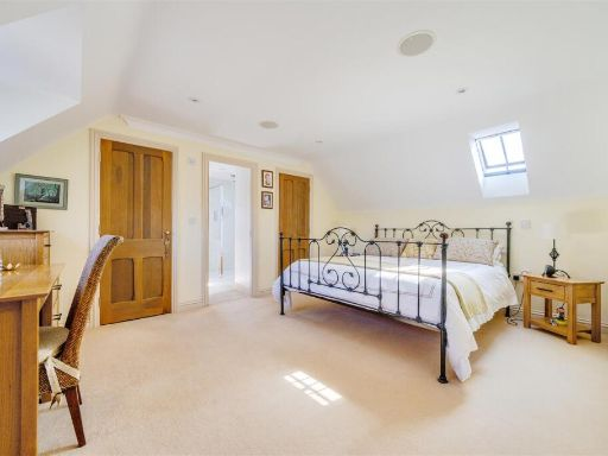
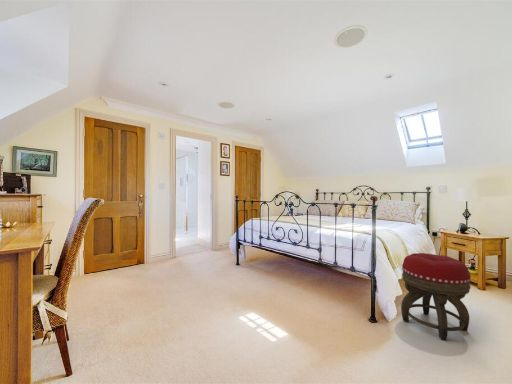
+ footstool [400,252,472,342]
